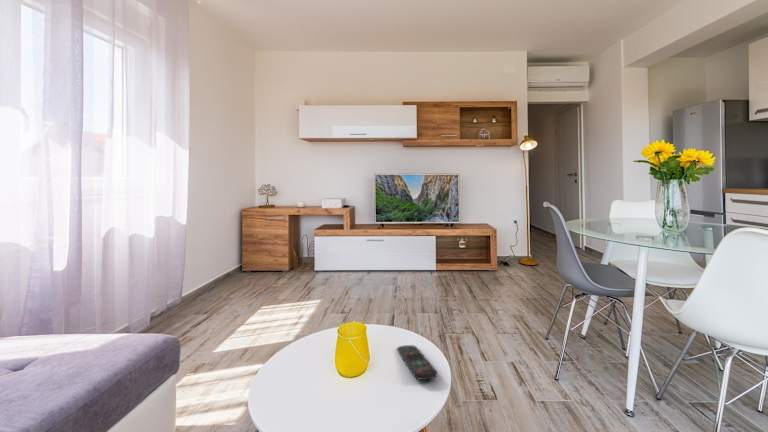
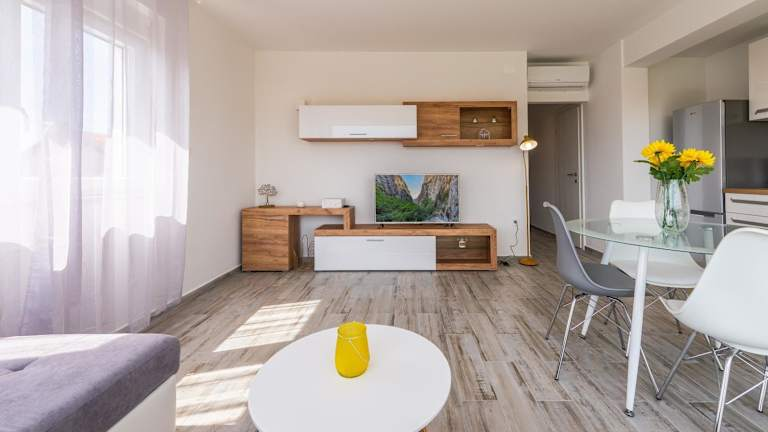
- remote control [396,344,438,381]
